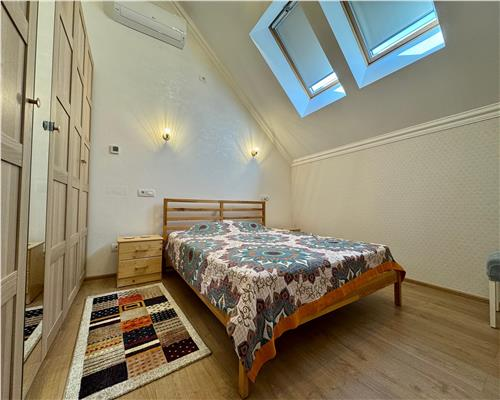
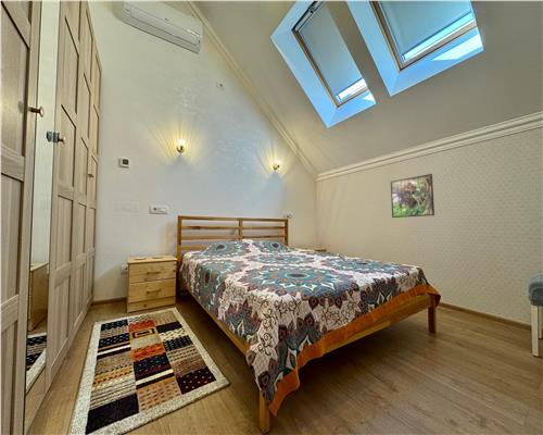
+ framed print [390,173,435,219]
